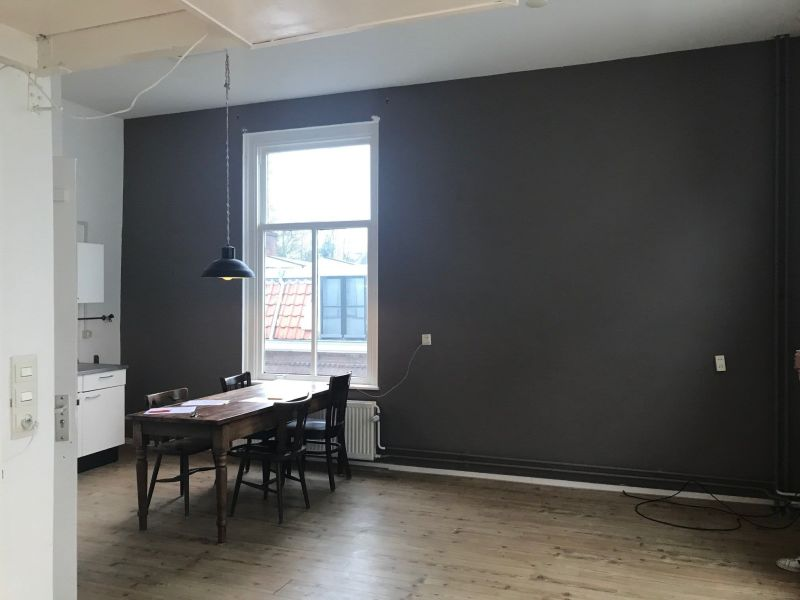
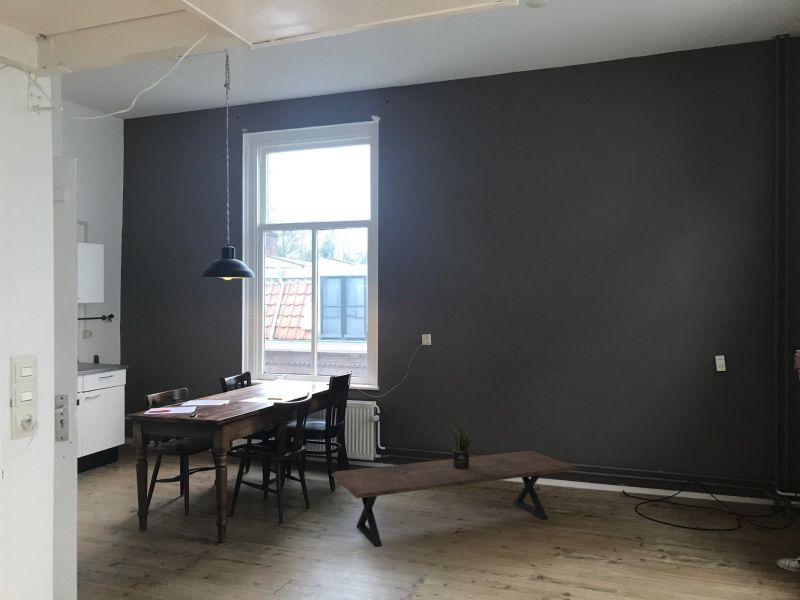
+ coffee table [330,449,579,548]
+ potted plant [452,422,474,469]
